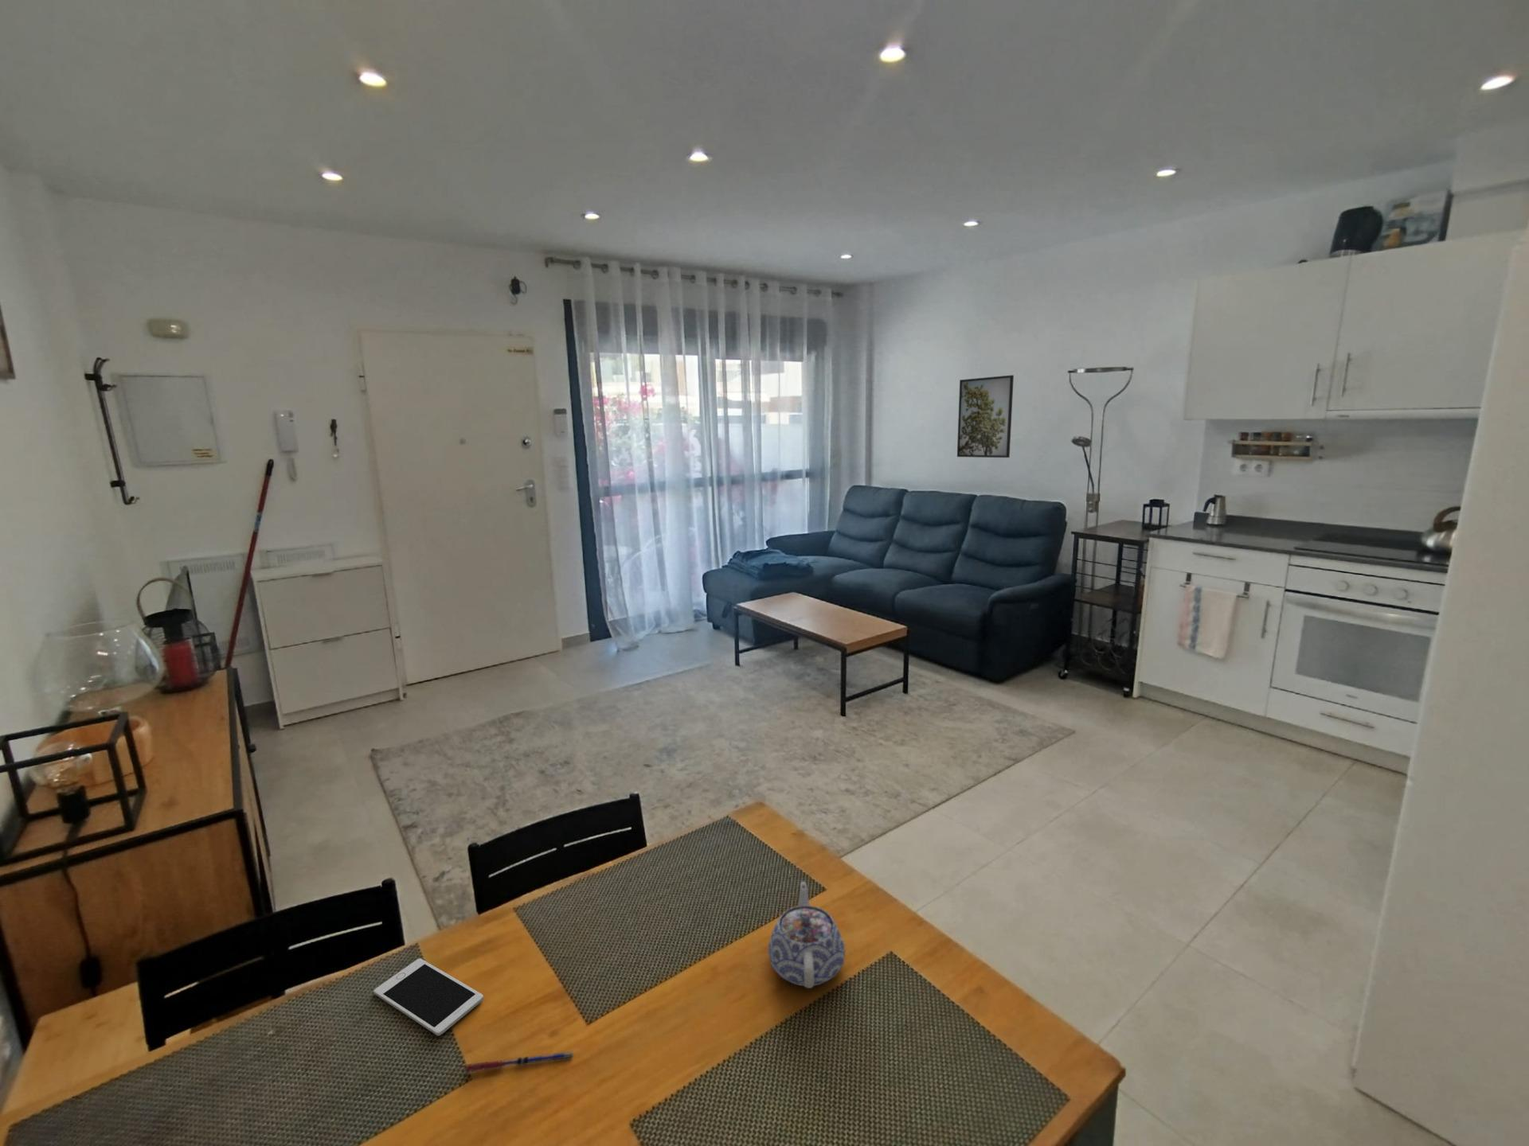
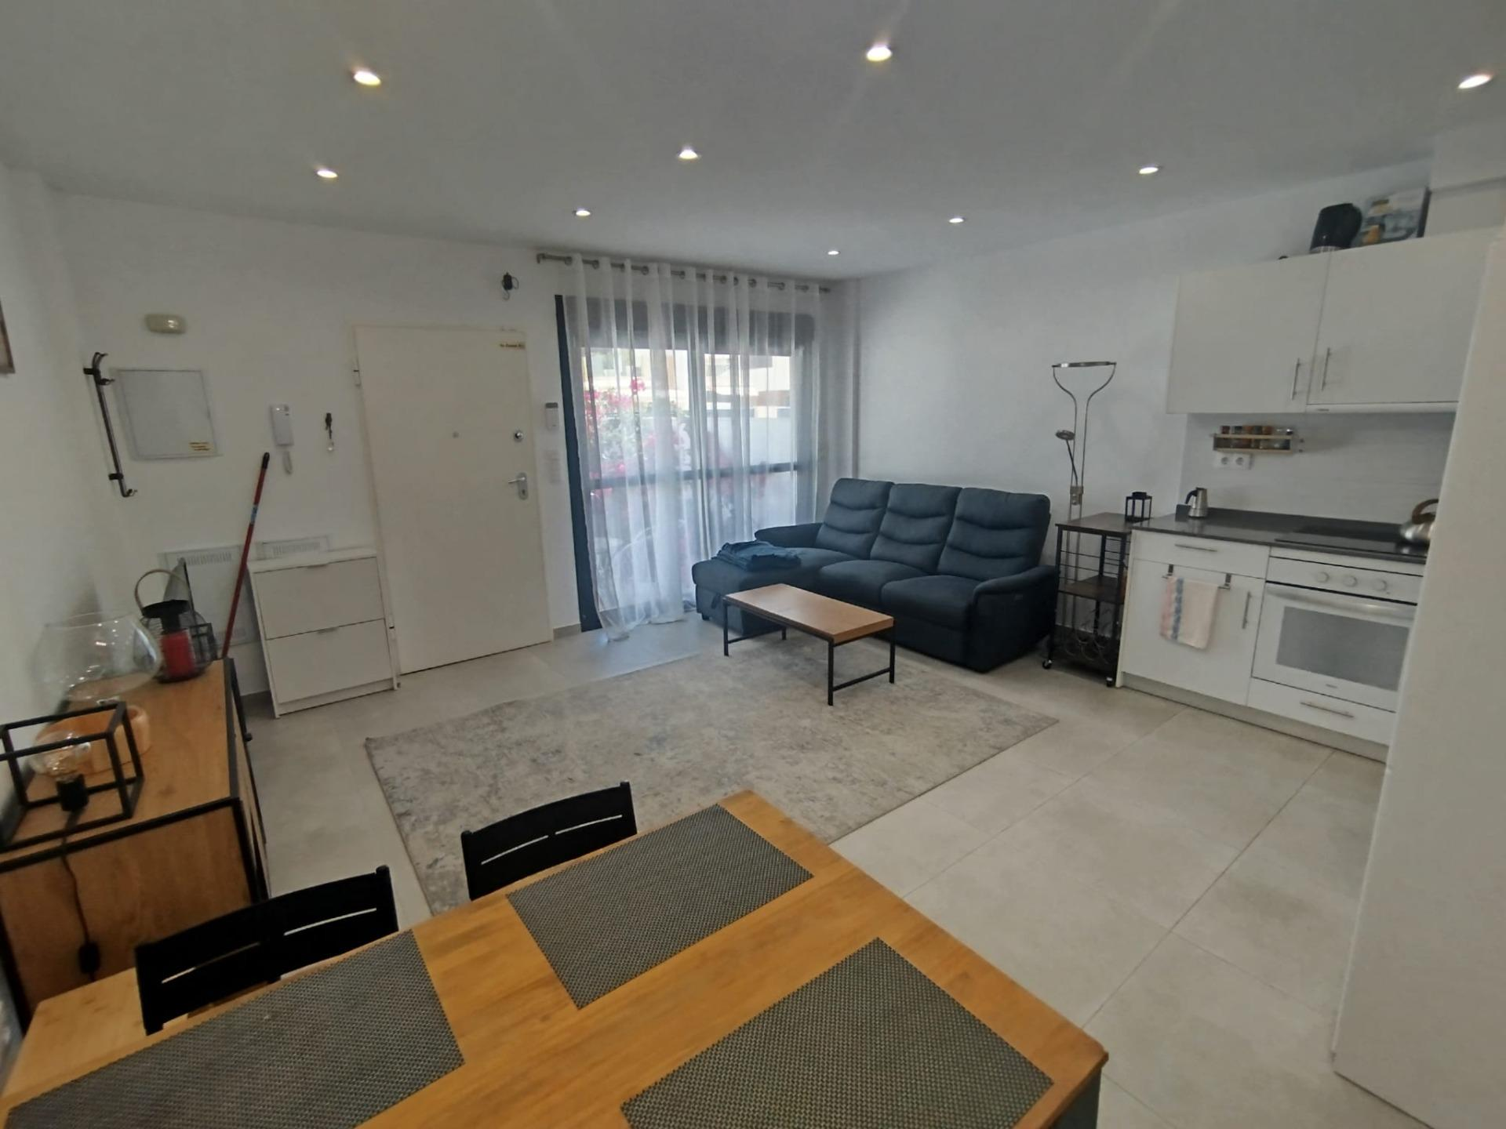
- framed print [956,374,1015,459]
- teapot [767,881,845,990]
- cell phone [373,957,484,1036]
- pen [465,1051,573,1073]
